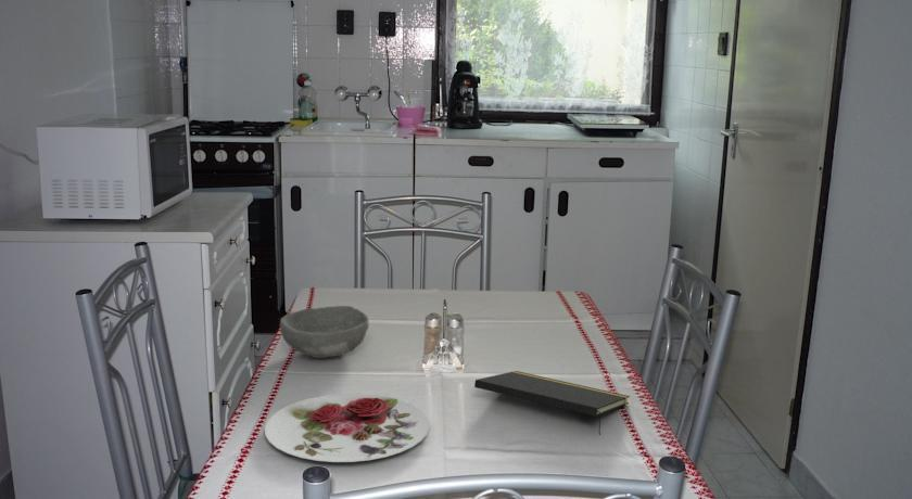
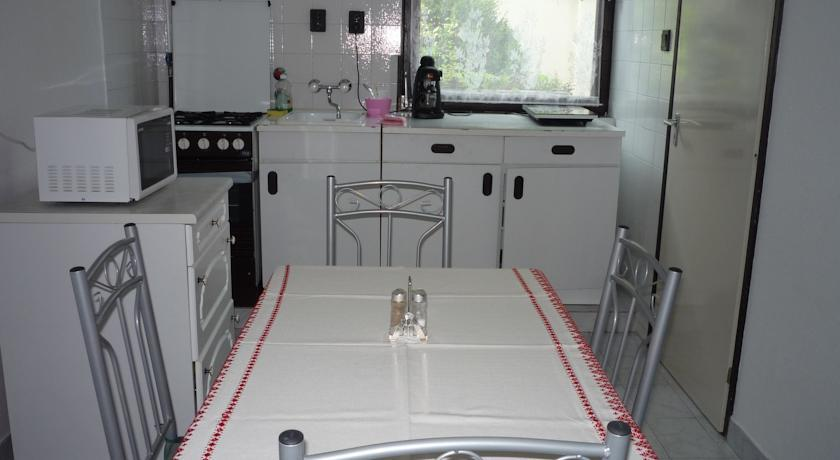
- plate [263,393,431,463]
- bowl [279,305,370,359]
- notepad [473,370,631,436]
